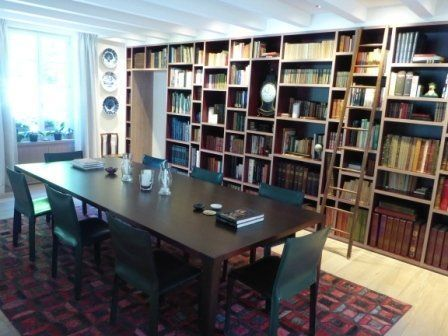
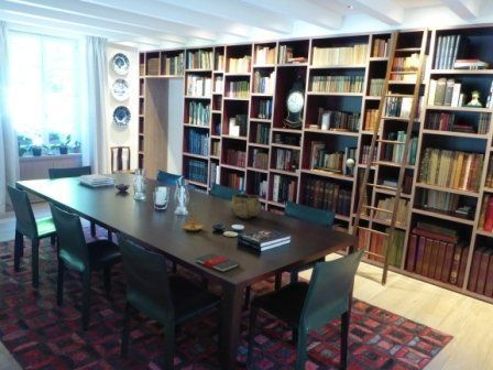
+ decorative bowl [229,193,262,219]
+ book [195,252,241,273]
+ candlestick [180,202,205,232]
